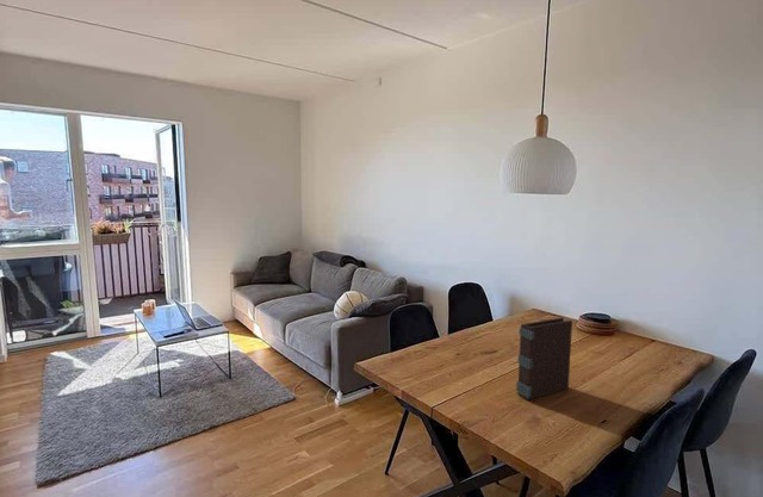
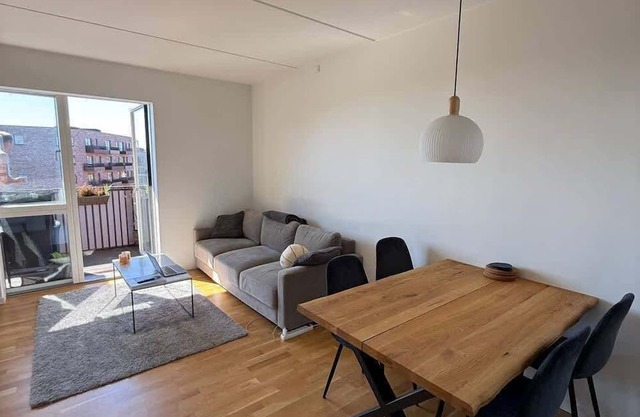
- book [515,317,573,402]
